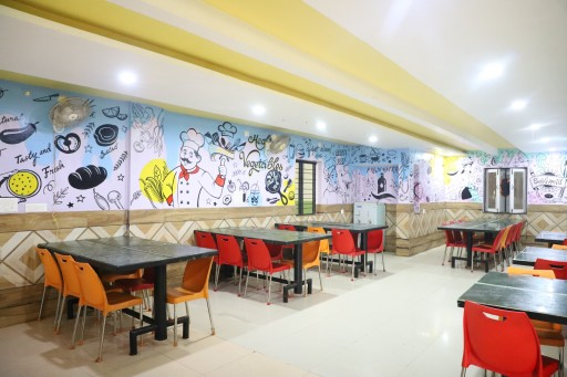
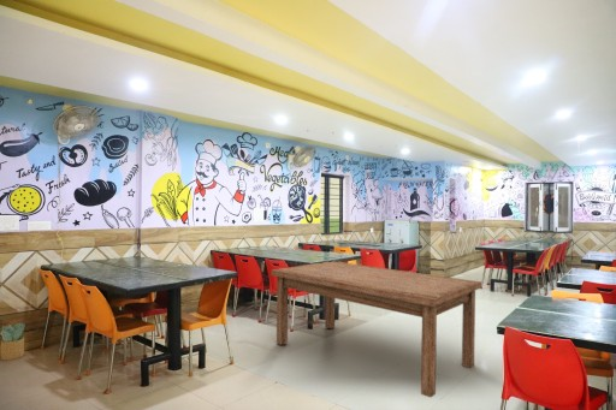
+ dining table [271,260,482,398]
+ potted plant [0,321,26,361]
